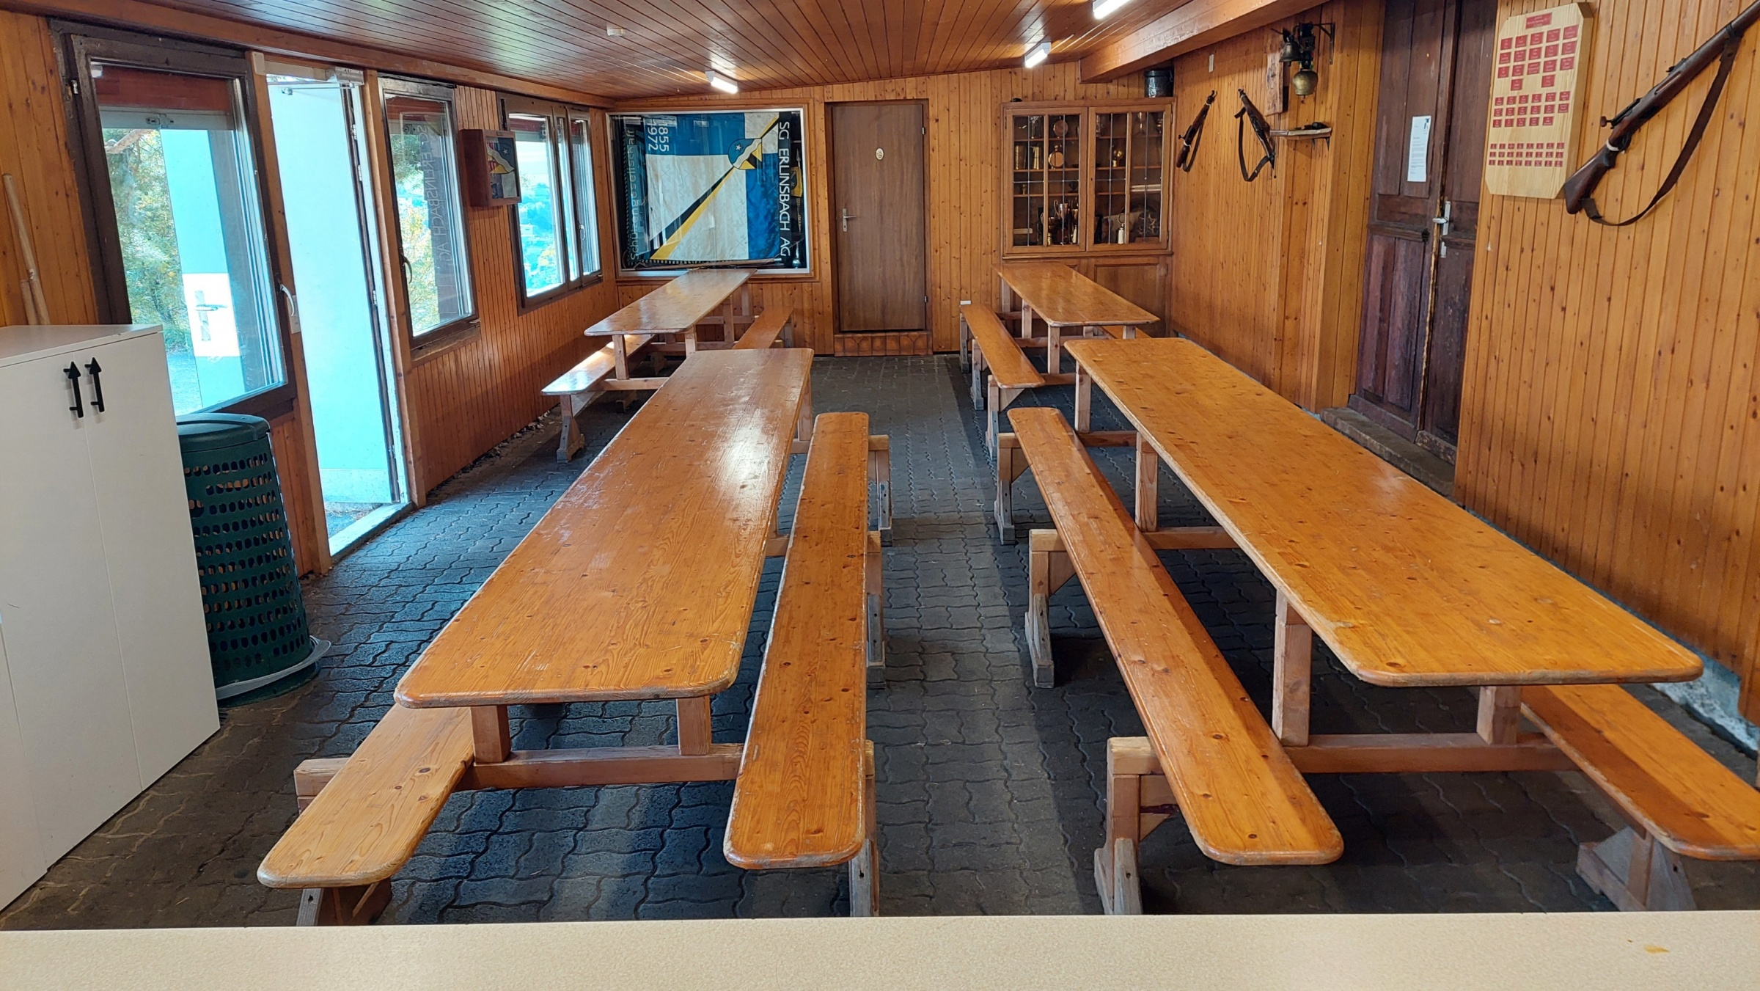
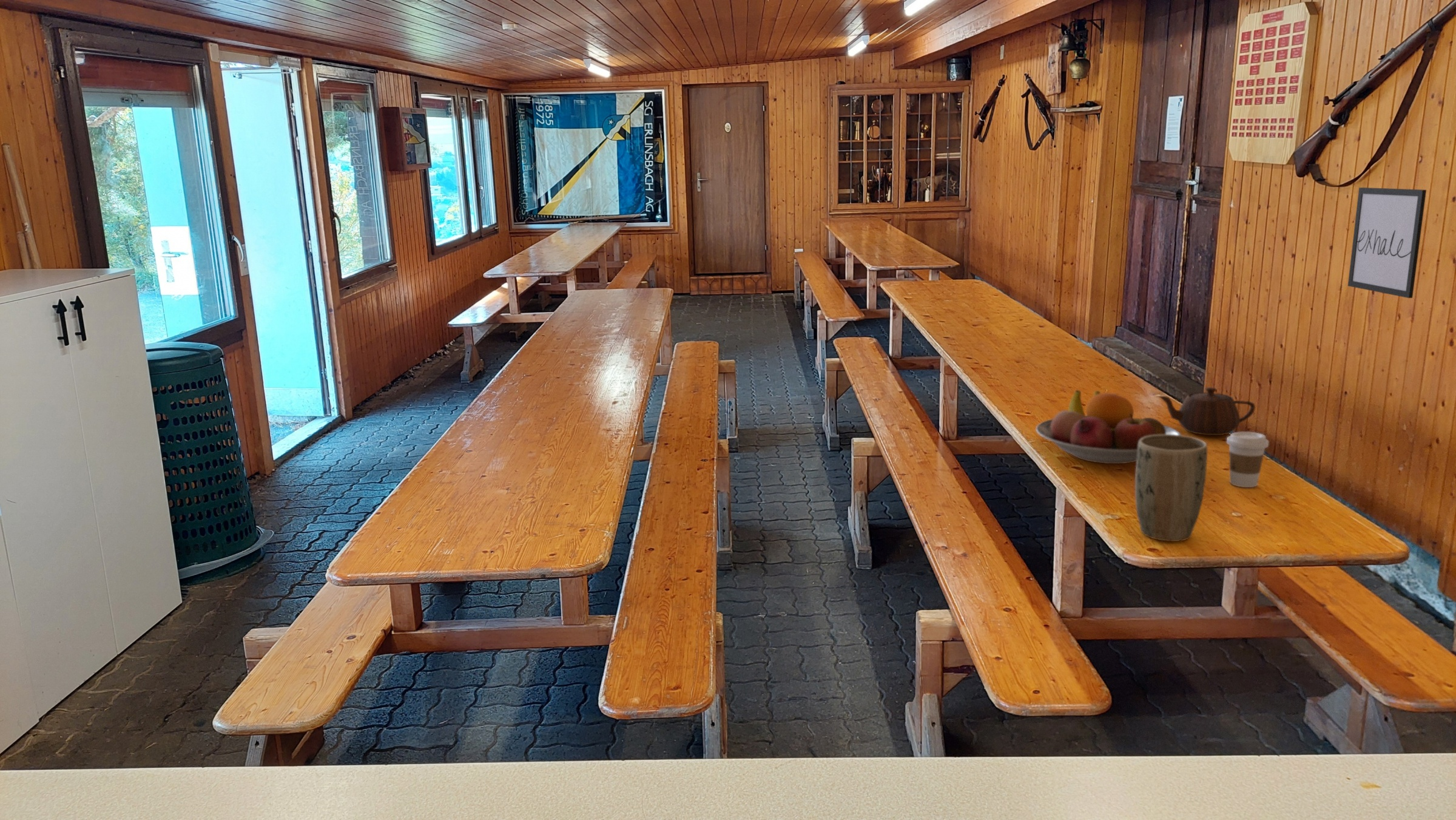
+ plant pot [1134,435,1208,542]
+ fruit bowl [1036,390,1182,464]
+ coffee cup [1226,431,1269,488]
+ wall art [1347,187,1427,299]
+ teapot [1158,387,1256,436]
